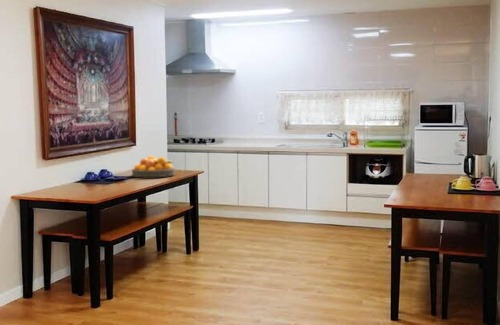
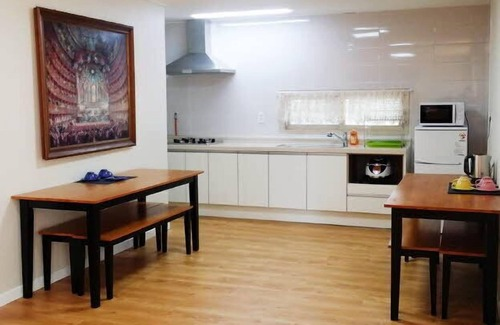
- fruit bowl [131,155,176,178]
